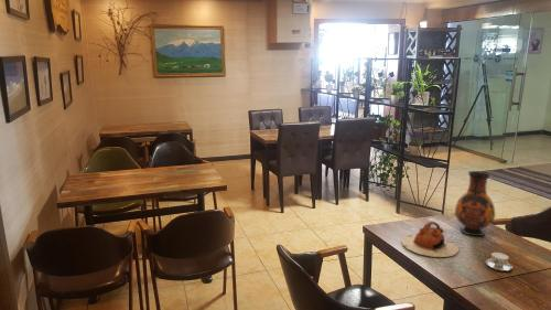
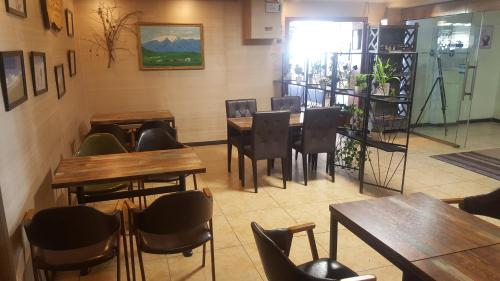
- teapot [400,220,460,258]
- vase [454,170,496,237]
- teacup [484,252,514,271]
